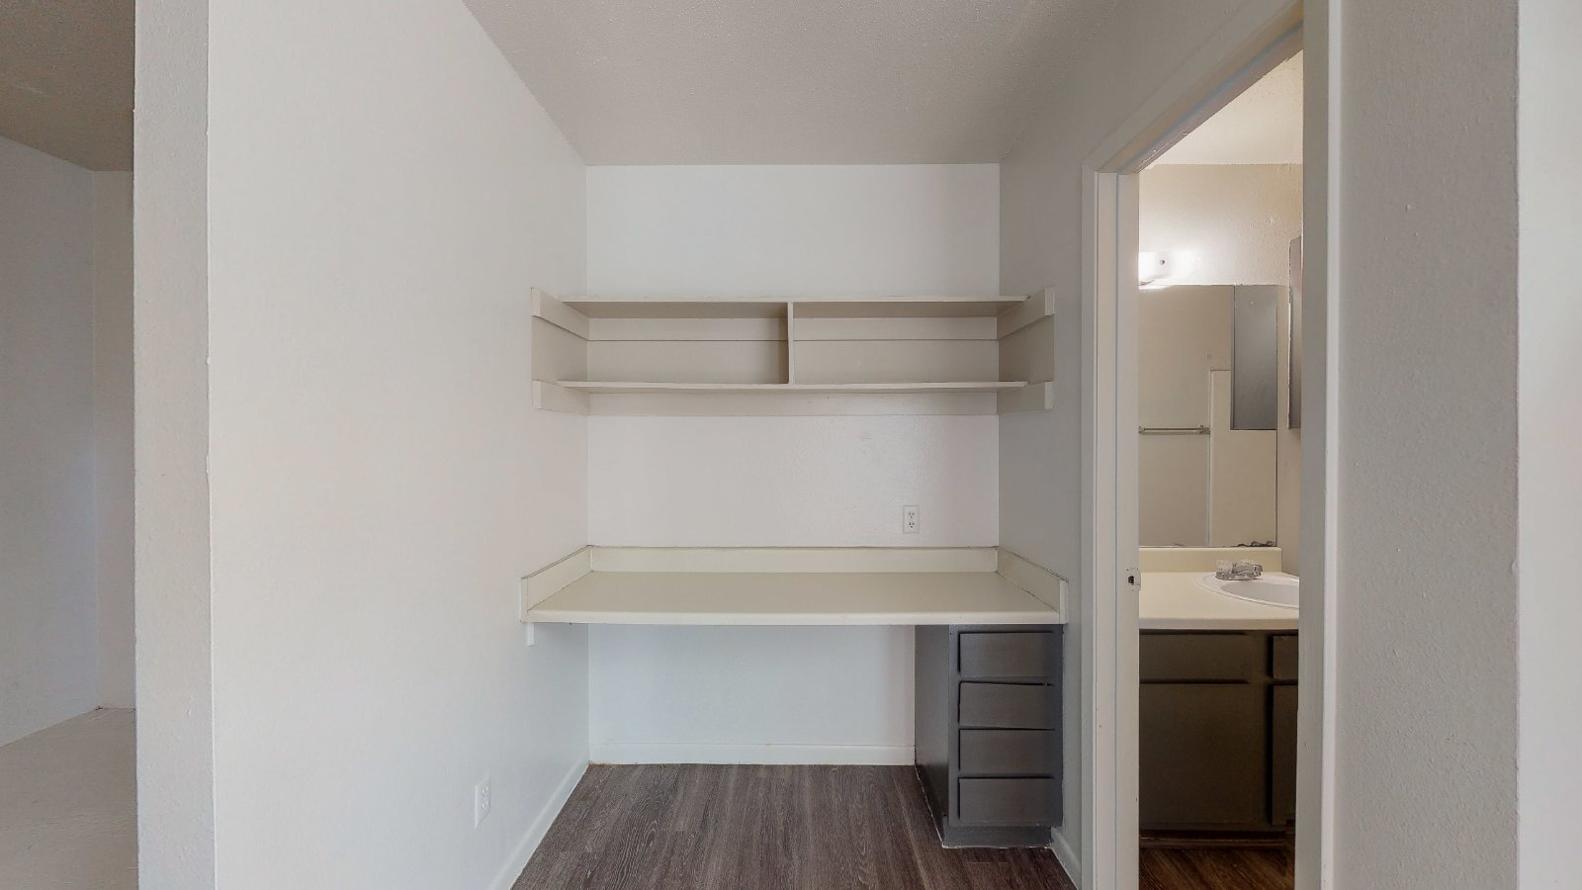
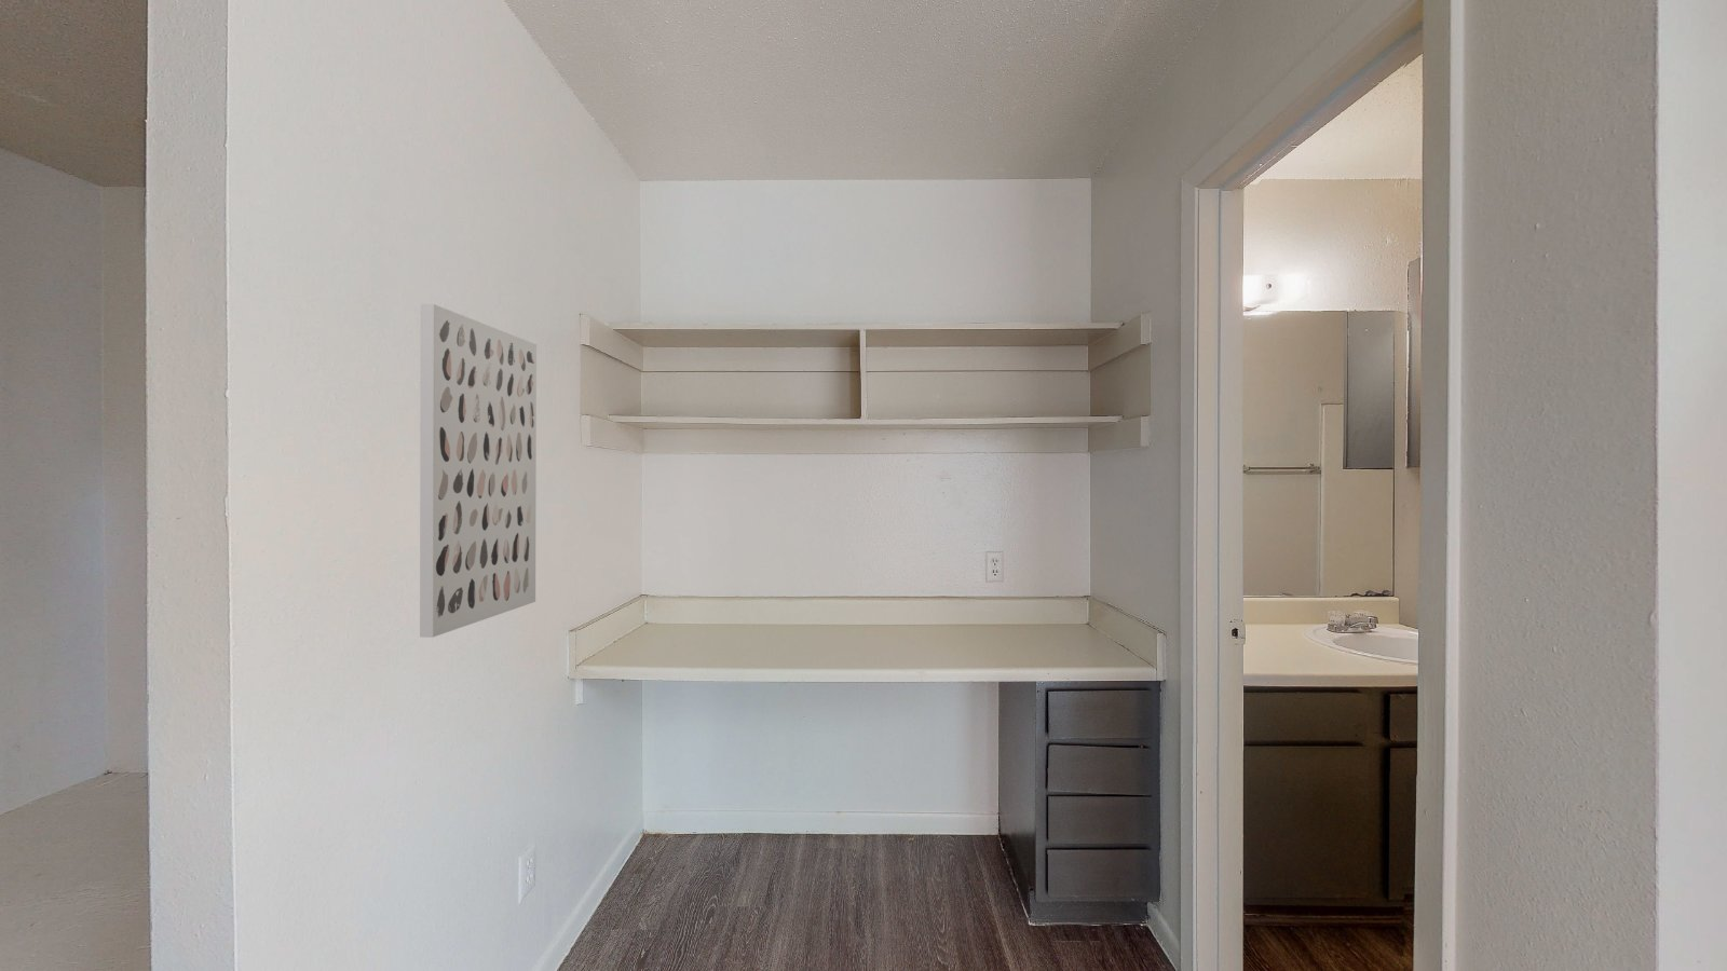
+ wall art [419,304,537,639]
